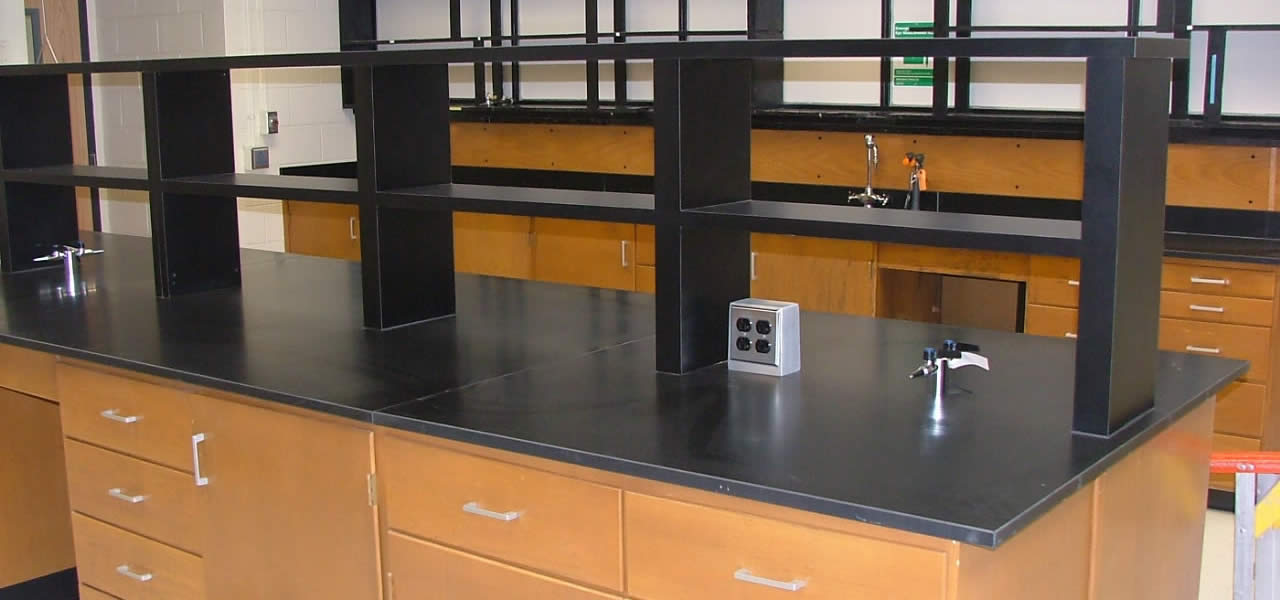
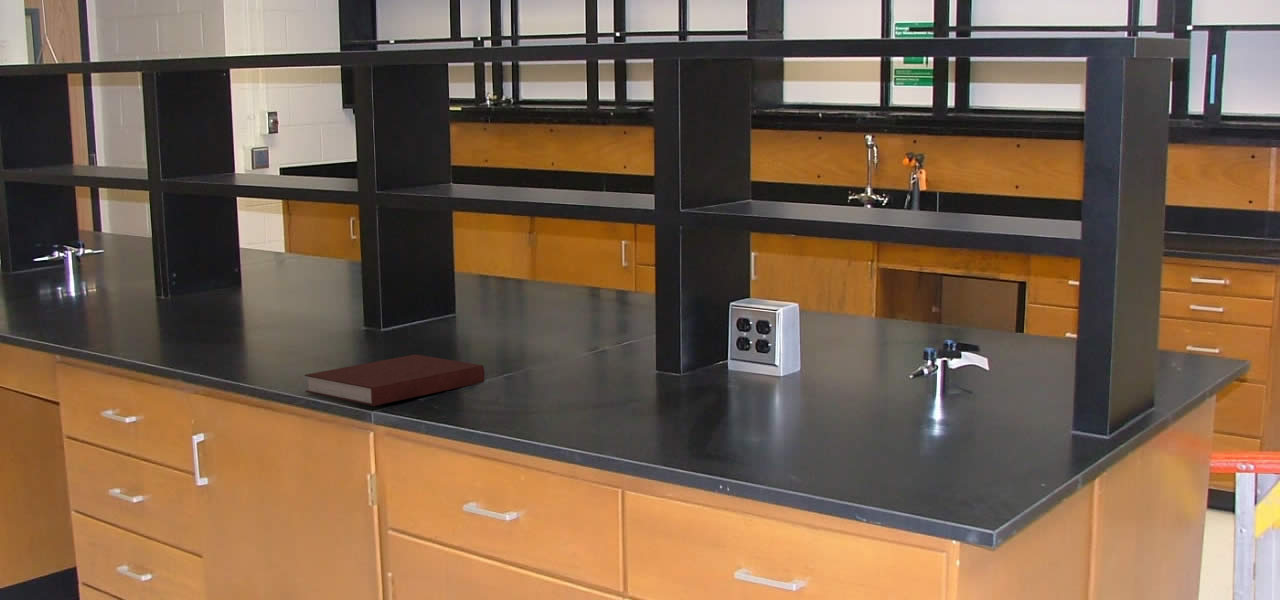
+ notebook [304,354,485,407]
